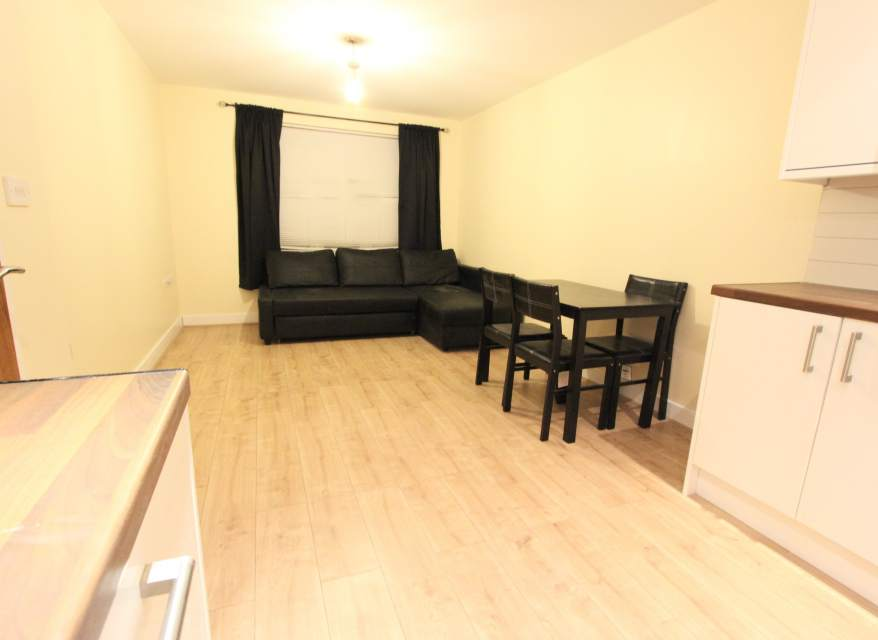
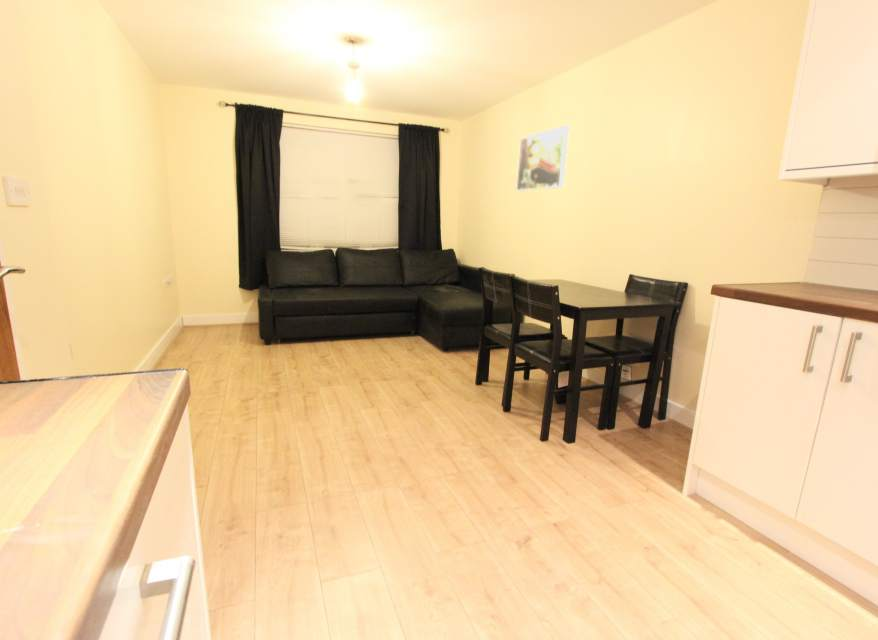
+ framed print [515,124,570,192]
